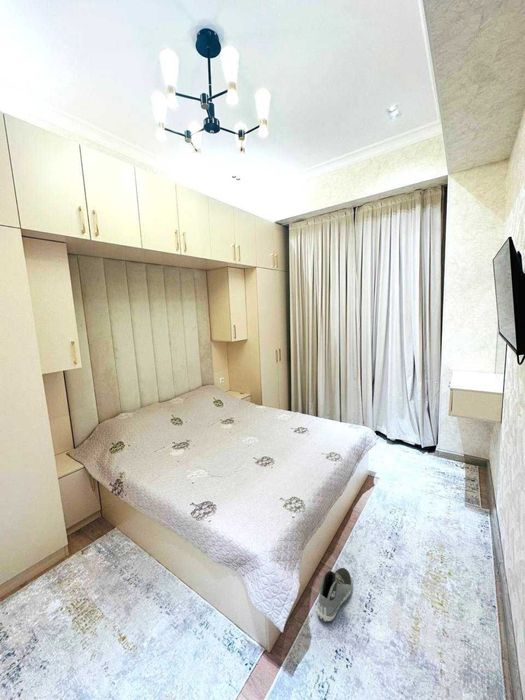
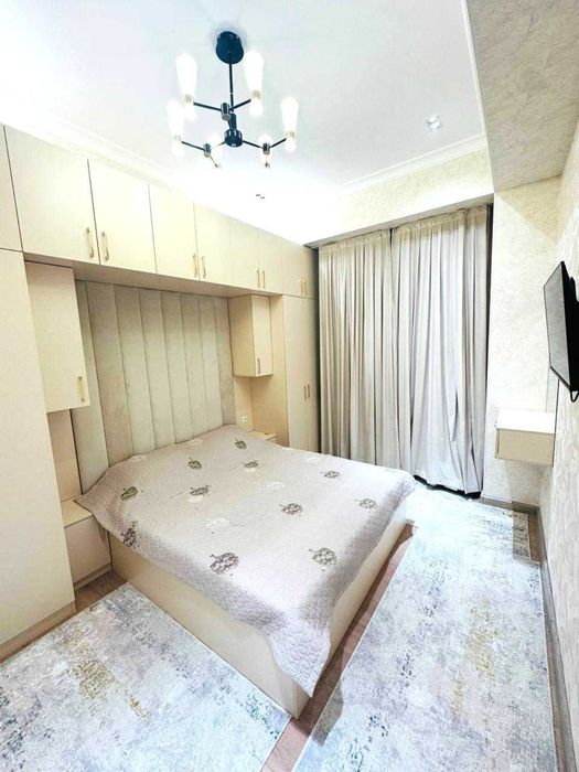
- sneaker [316,567,353,623]
